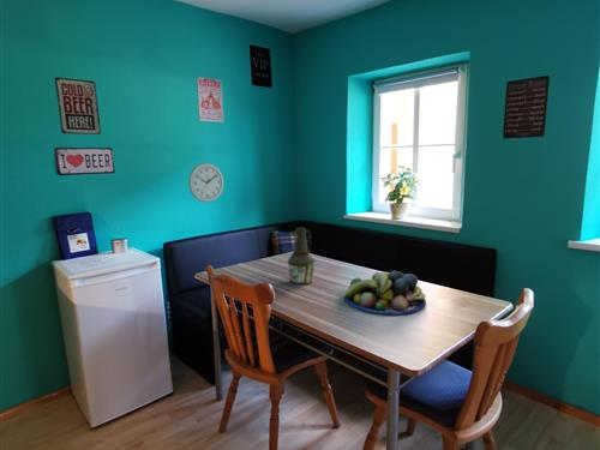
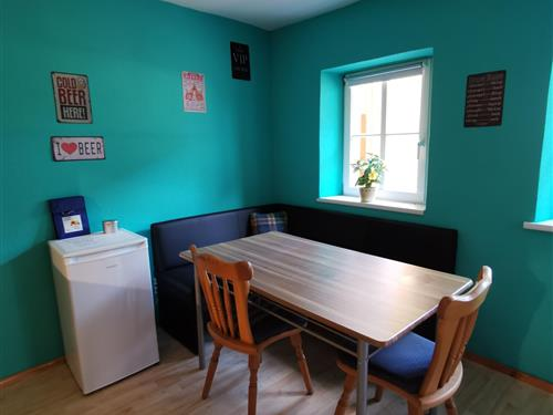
- wall clock [187,162,224,204]
- fruit bowl [342,270,427,316]
- bottle [287,227,317,286]
